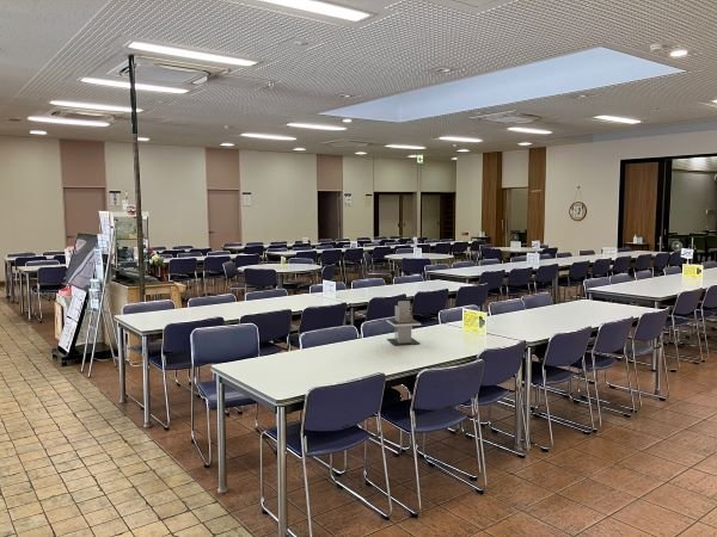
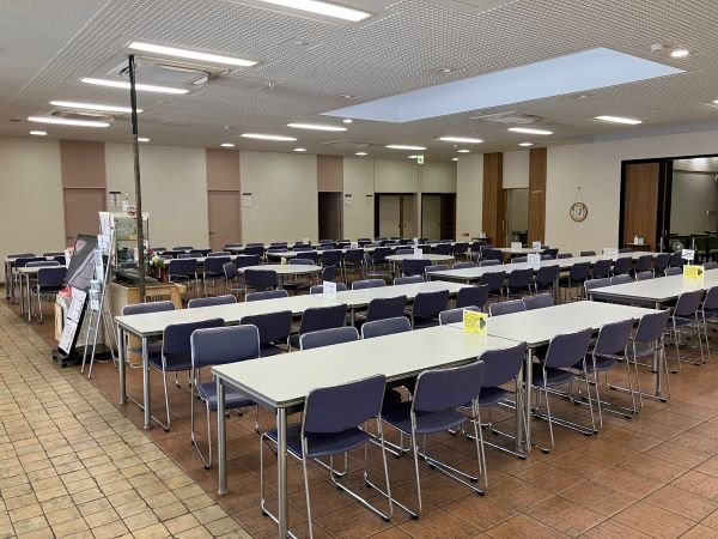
- napkin holder [385,300,422,346]
